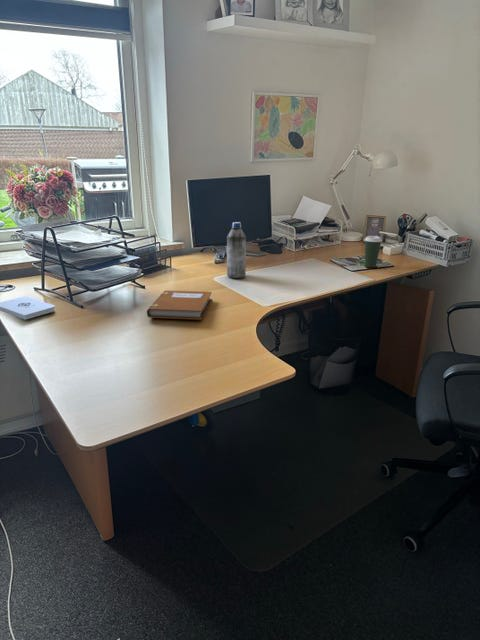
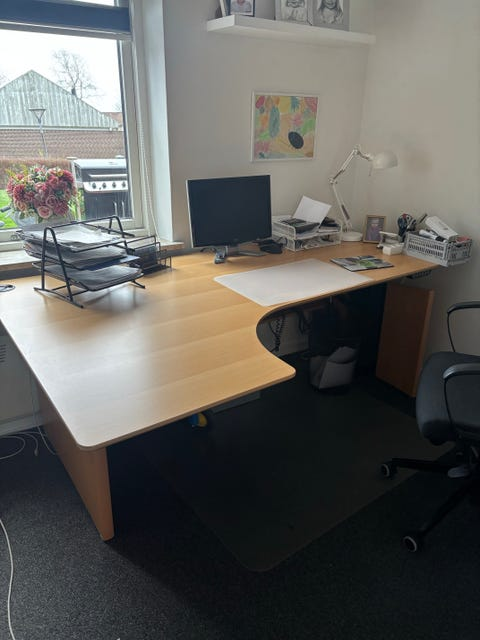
- water bottle [226,221,247,279]
- notepad [0,296,56,321]
- notebook [146,289,213,321]
- coffee cup [363,235,383,268]
